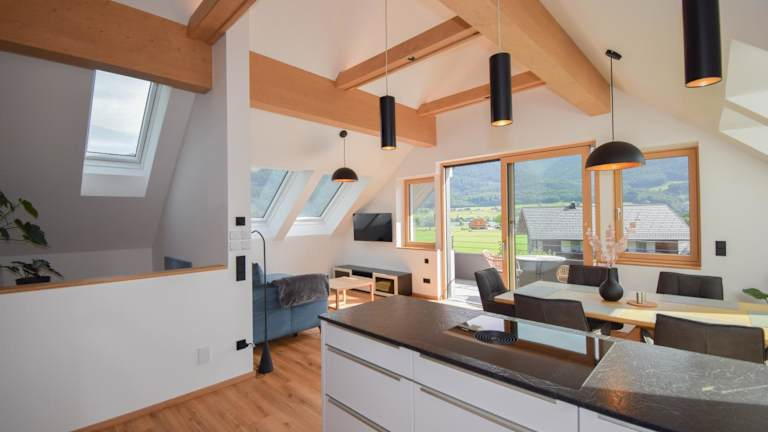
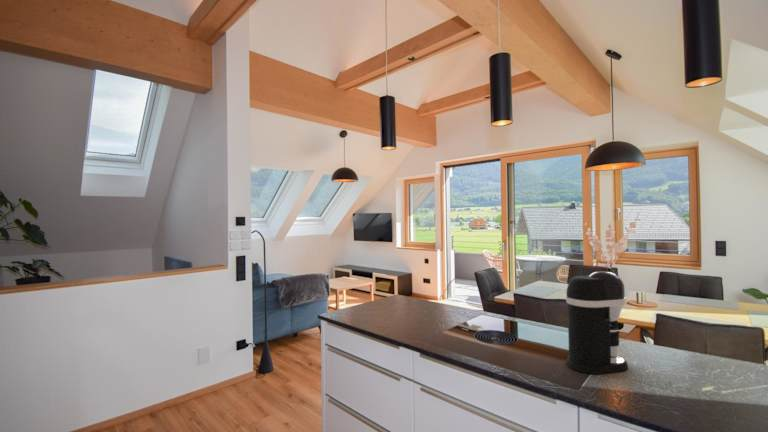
+ coffee maker [565,270,629,375]
